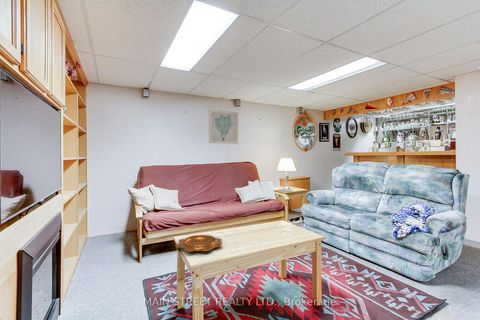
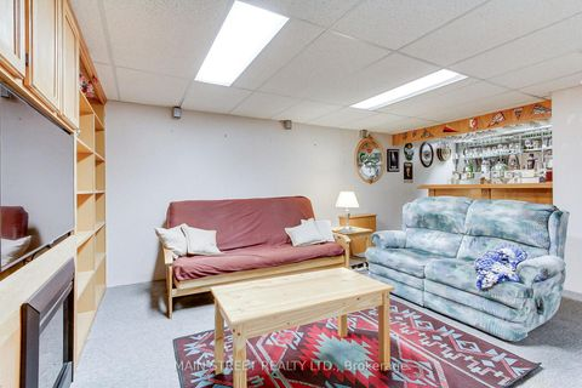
- wall art [208,109,240,145]
- decorative bowl [175,234,223,253]
